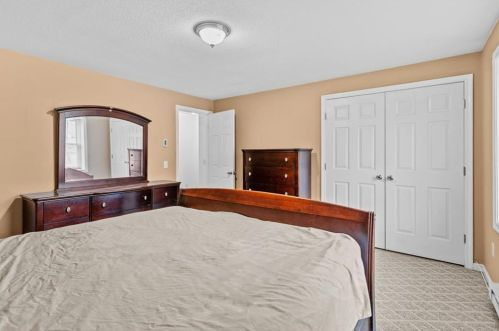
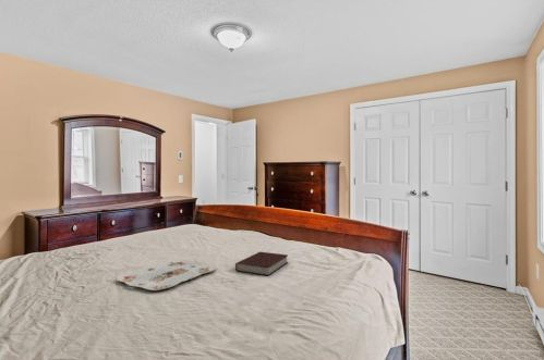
+ book [234,251,289,277]
+ serving tray [116,259,217,291]
